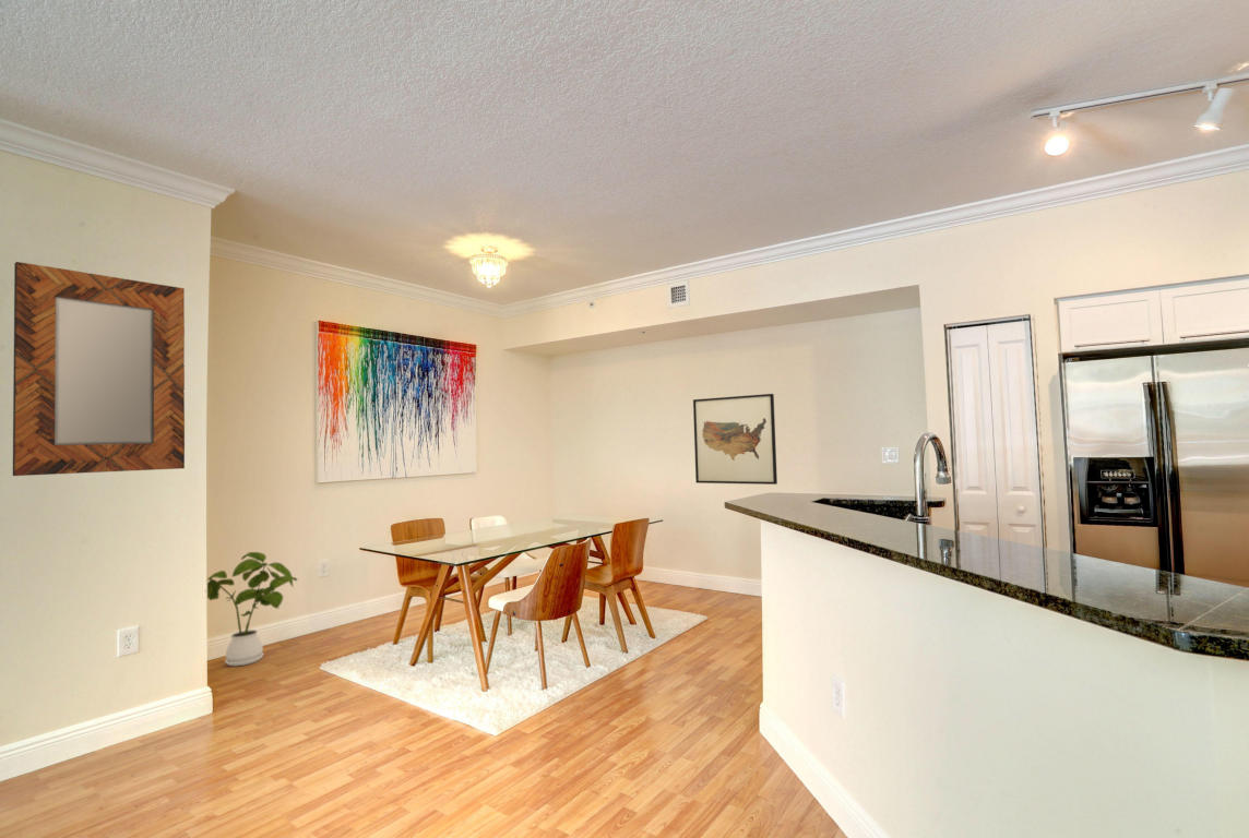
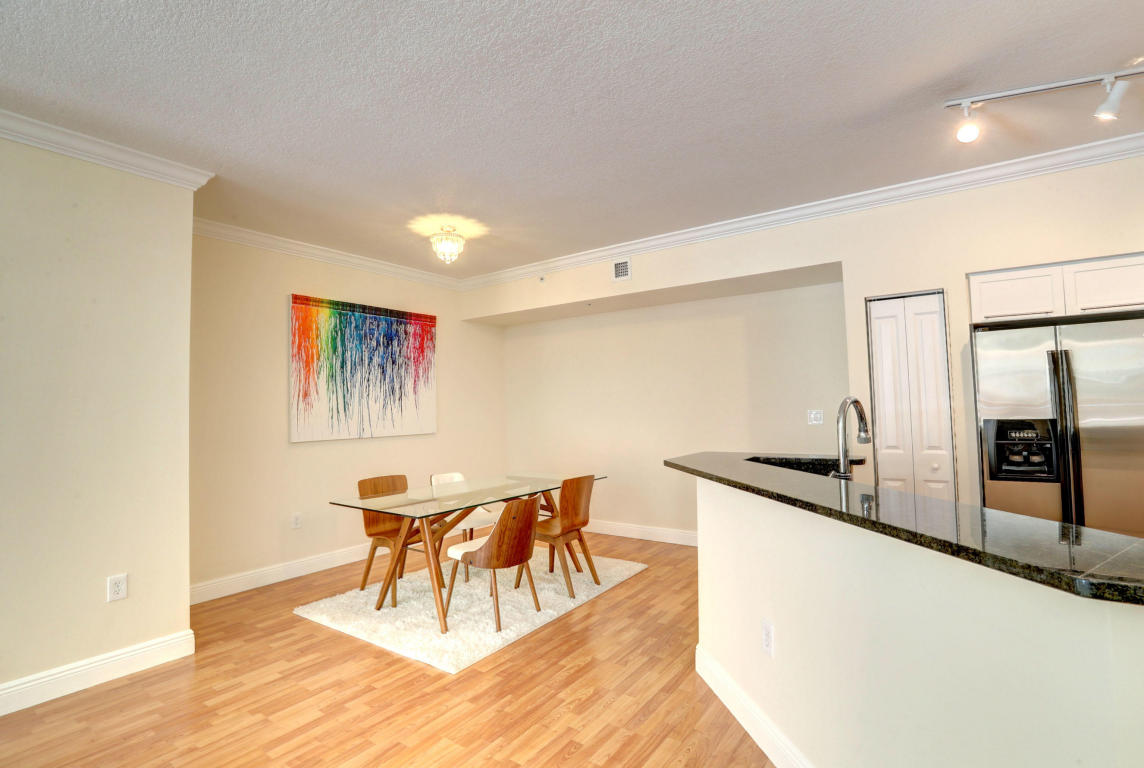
- wall art [692,393,778,486]
- house plant [206,551,298,667]
- home mirror [12,261,186,477]
